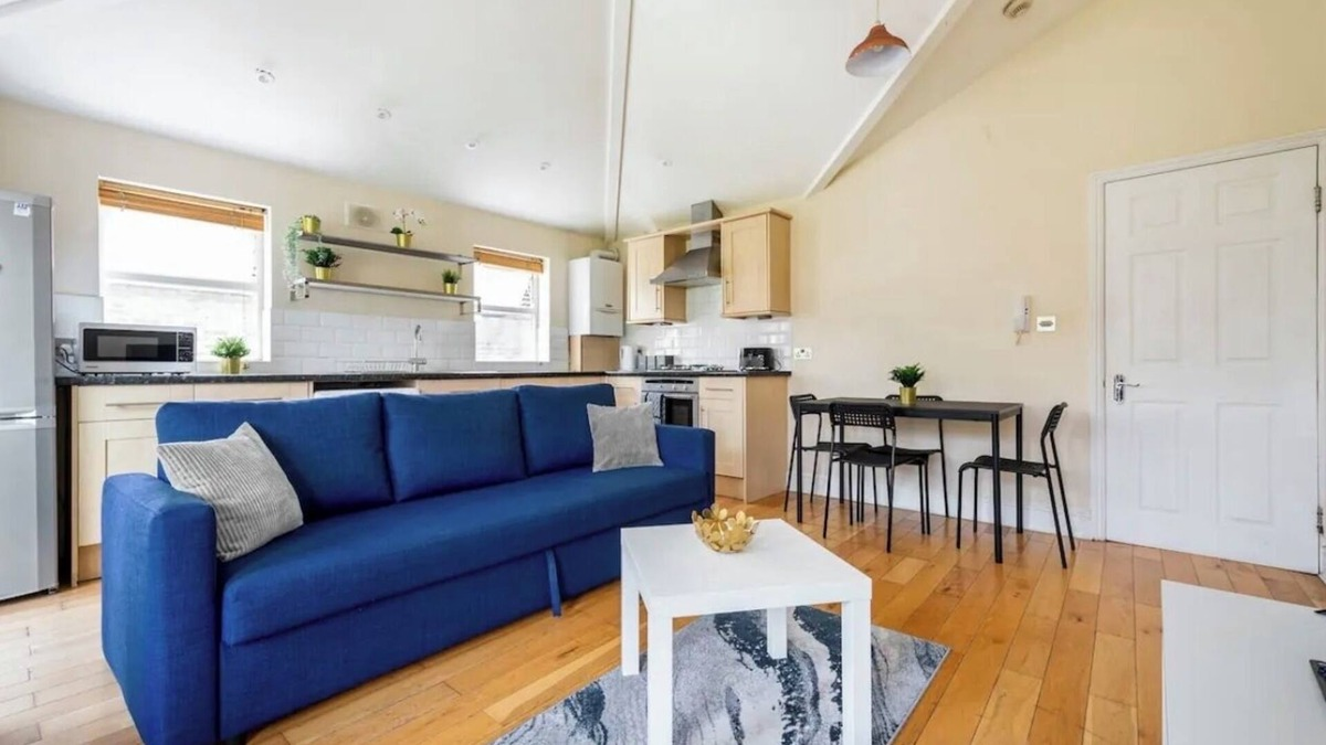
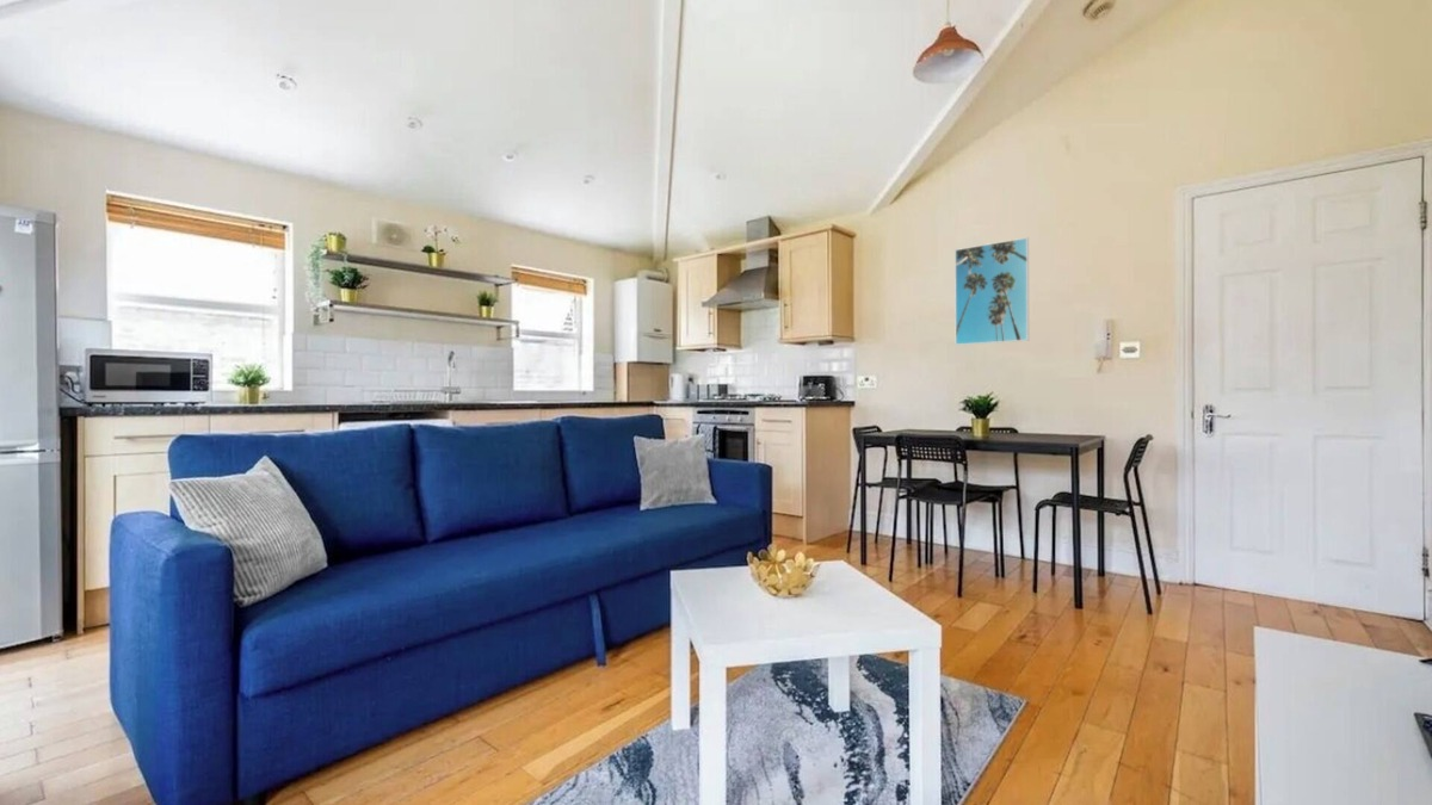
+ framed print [953,236,1030,346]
